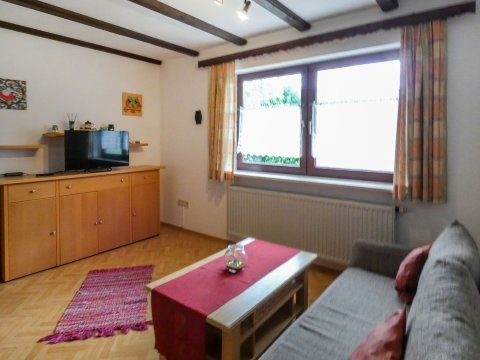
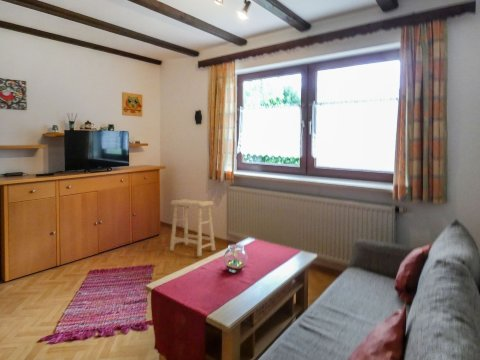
+ stool [169,198,216,257]
